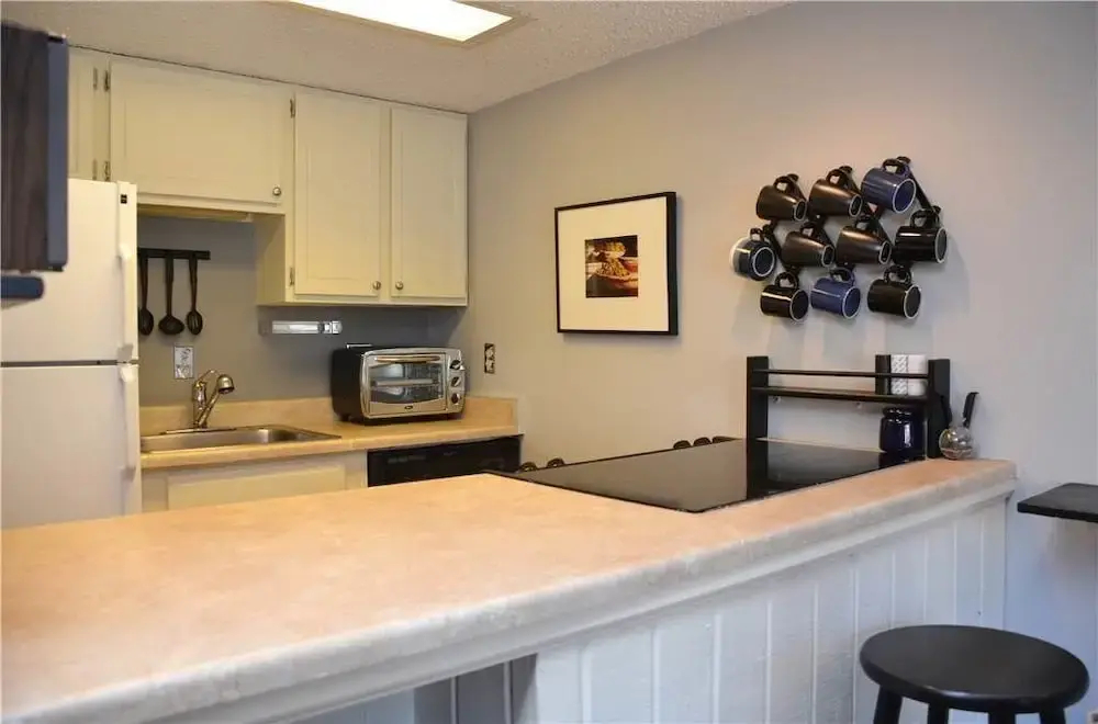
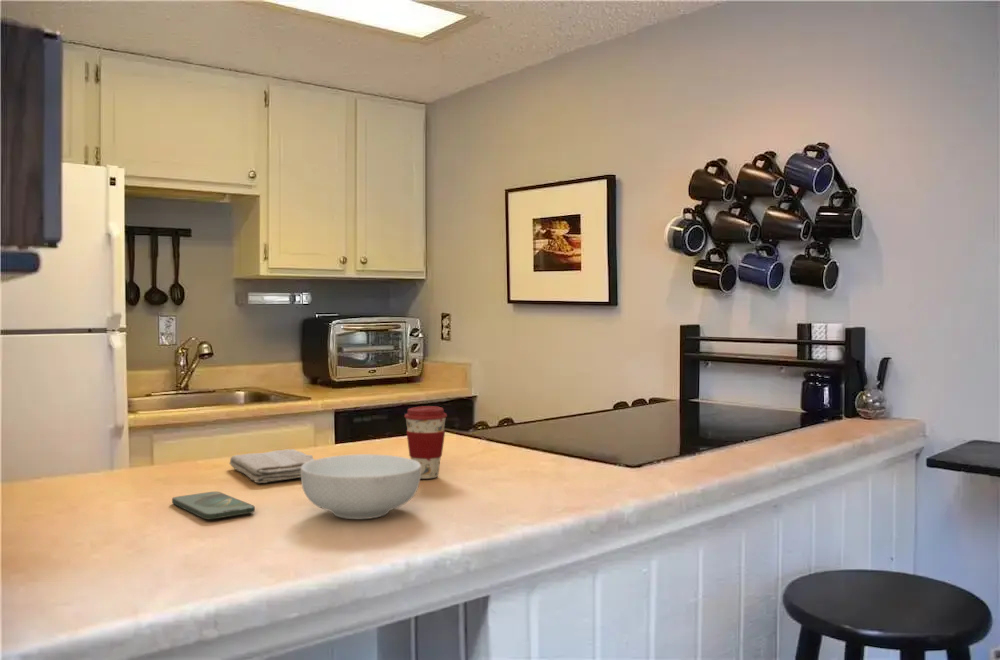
+ washcloth [228,448,315,484]
+ cereal bowl [300,453,421,520]
+ smartphone [171,491,256,520]
+ coffee cup [403,405,448,480]
